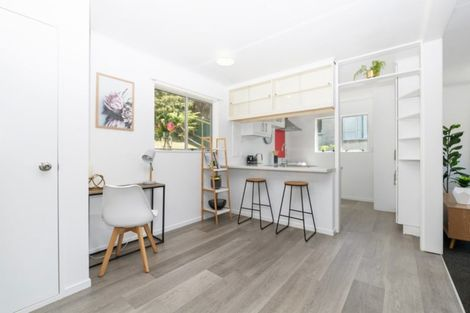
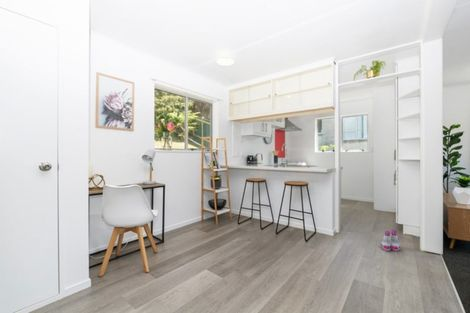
+ boots [380,229,401,252]
